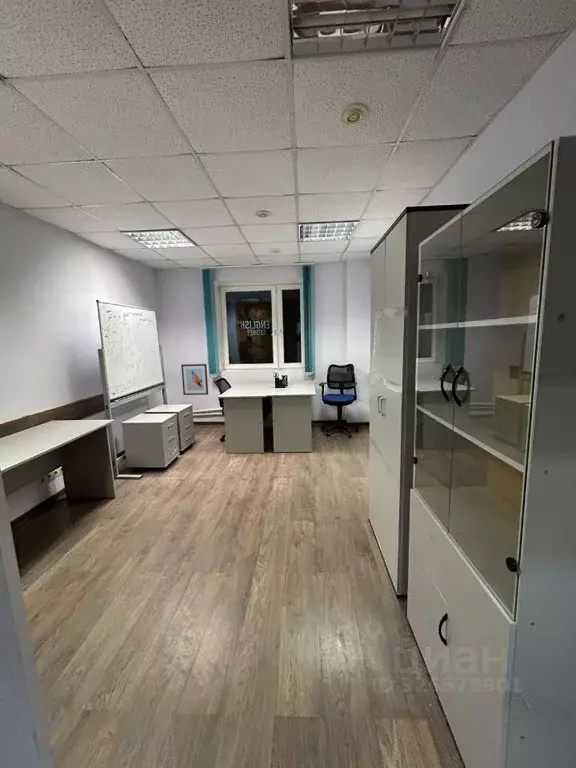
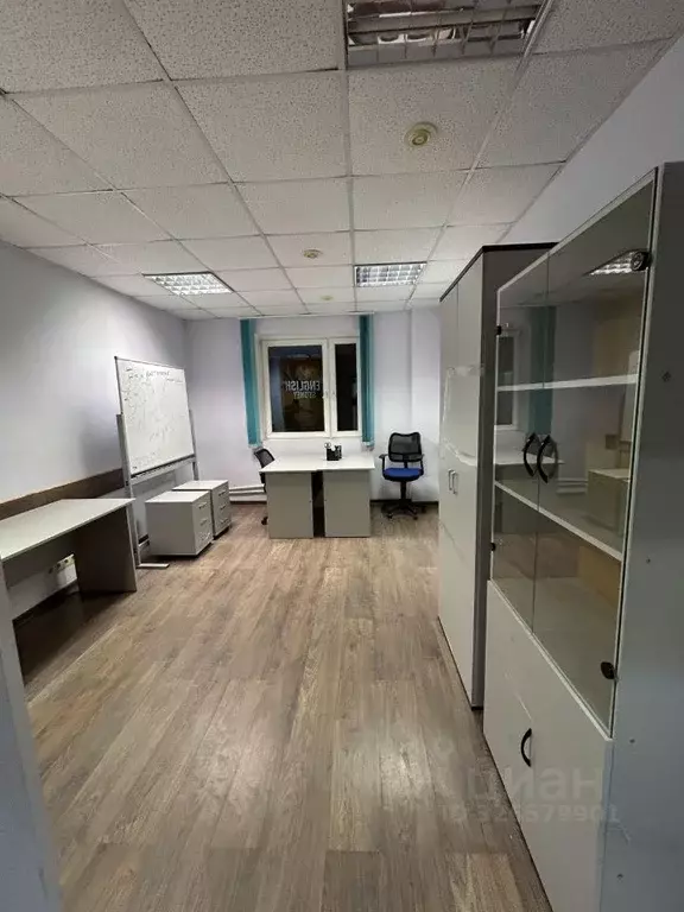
- wall art [180,363,209,396]
